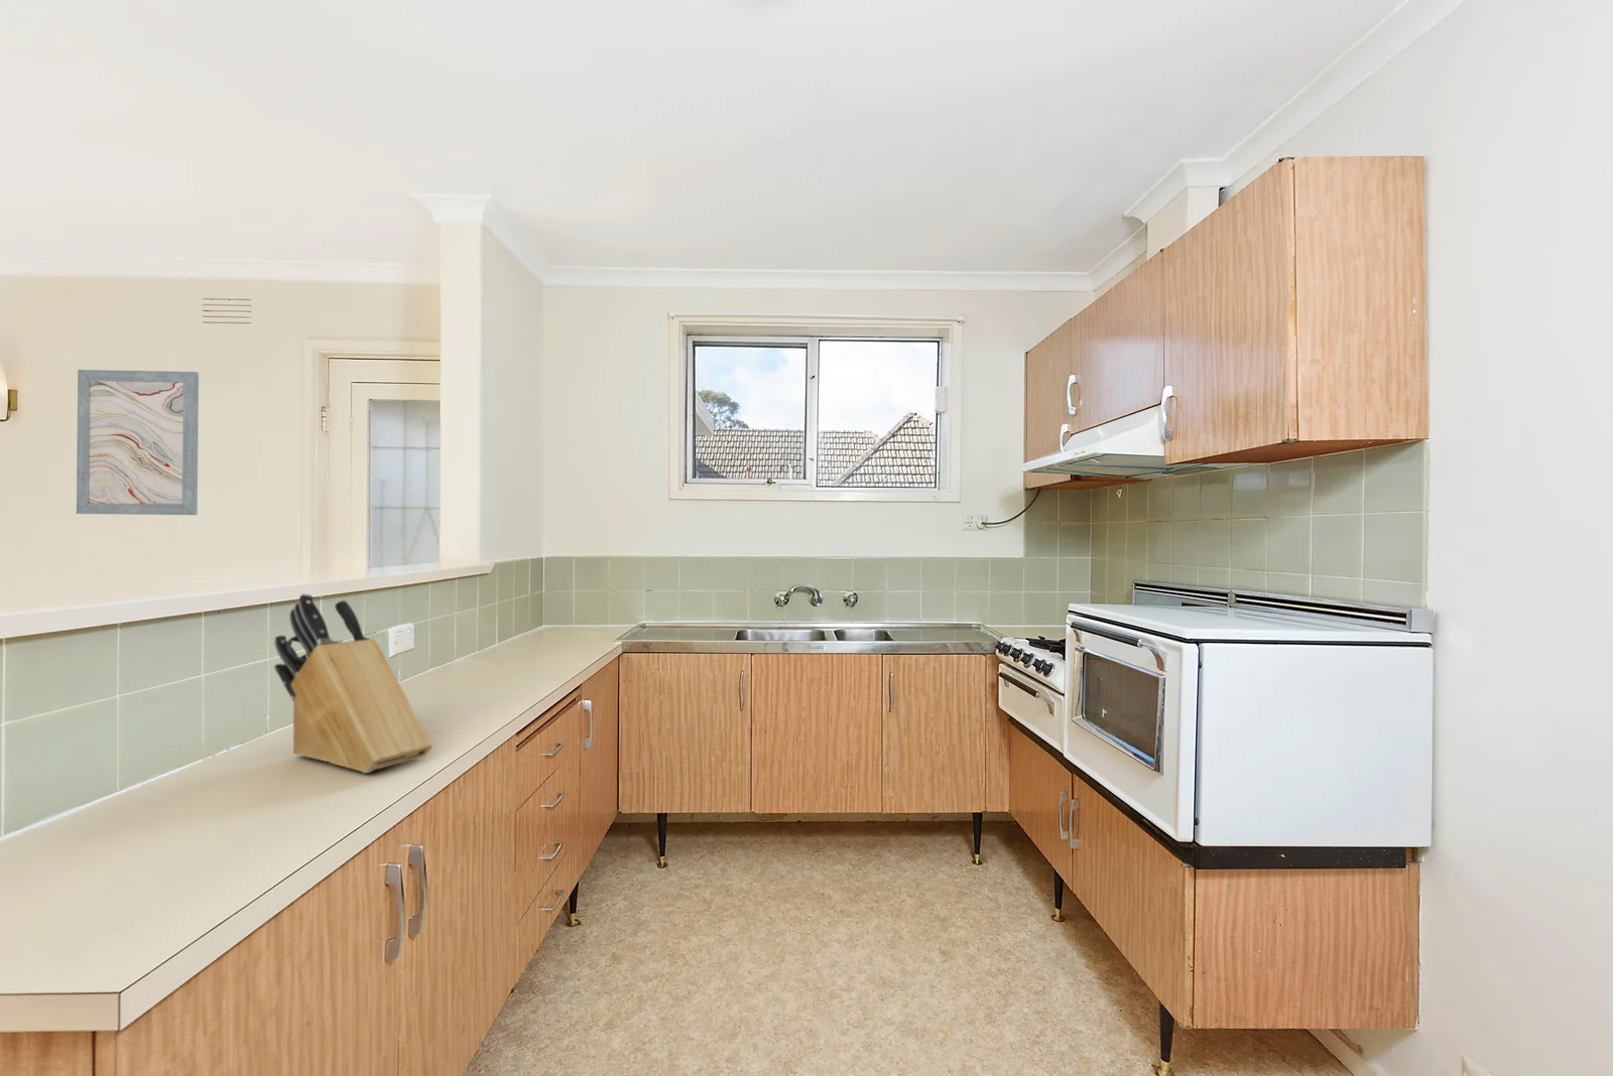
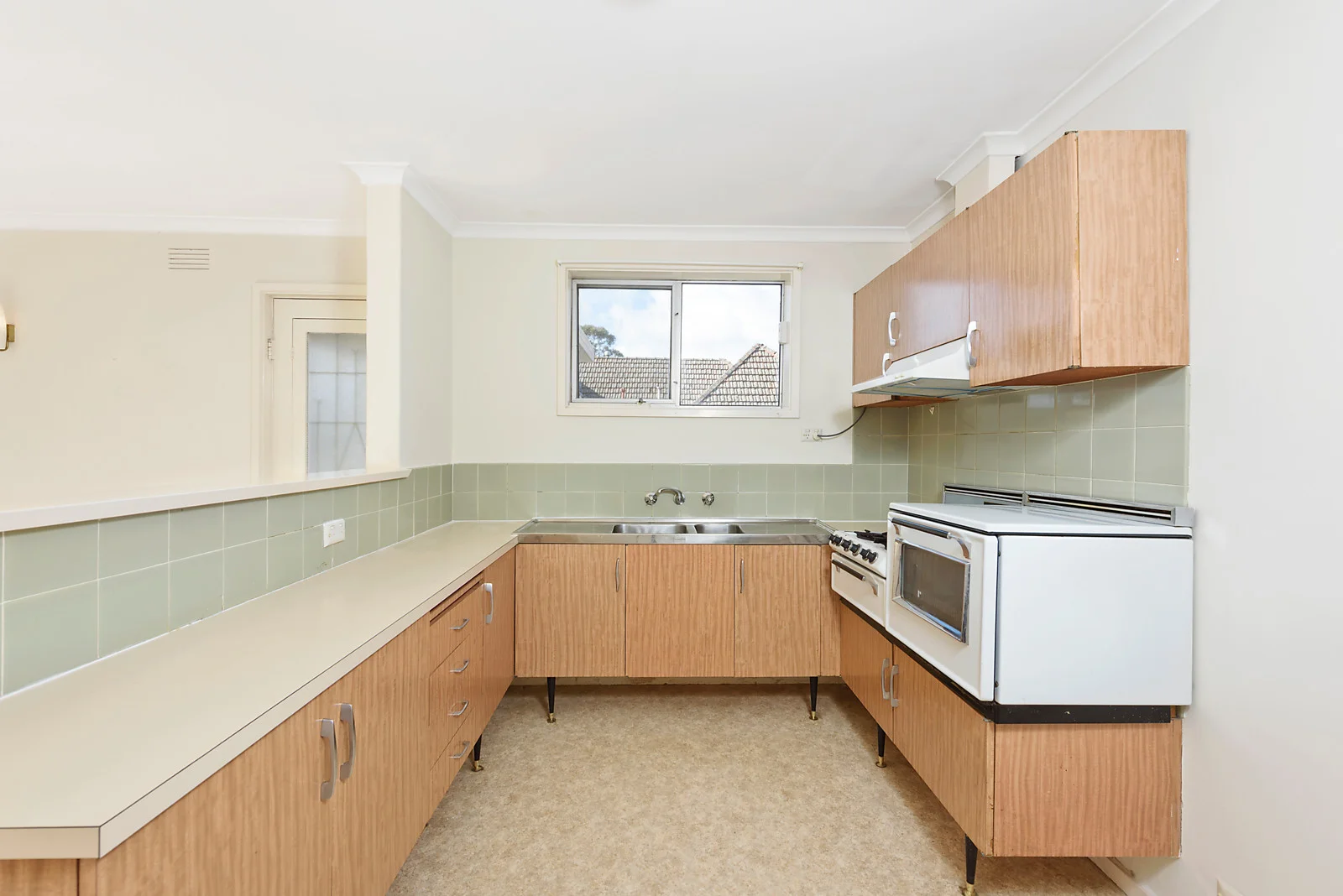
- wall art [76,369,199,516]
- knife block [273,592,434,773]
